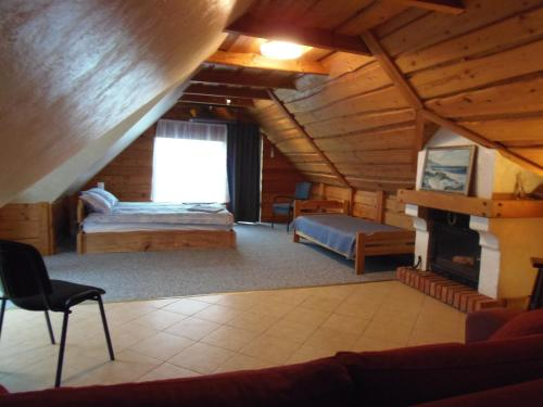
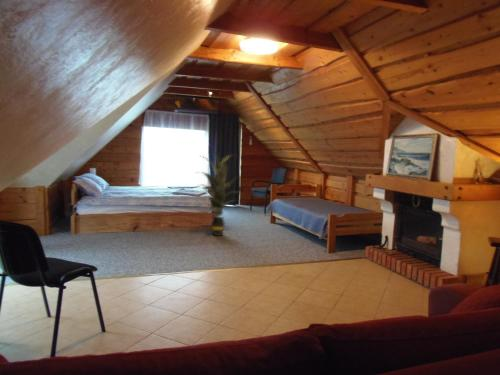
+ indoor plant [195,147,243,237]
